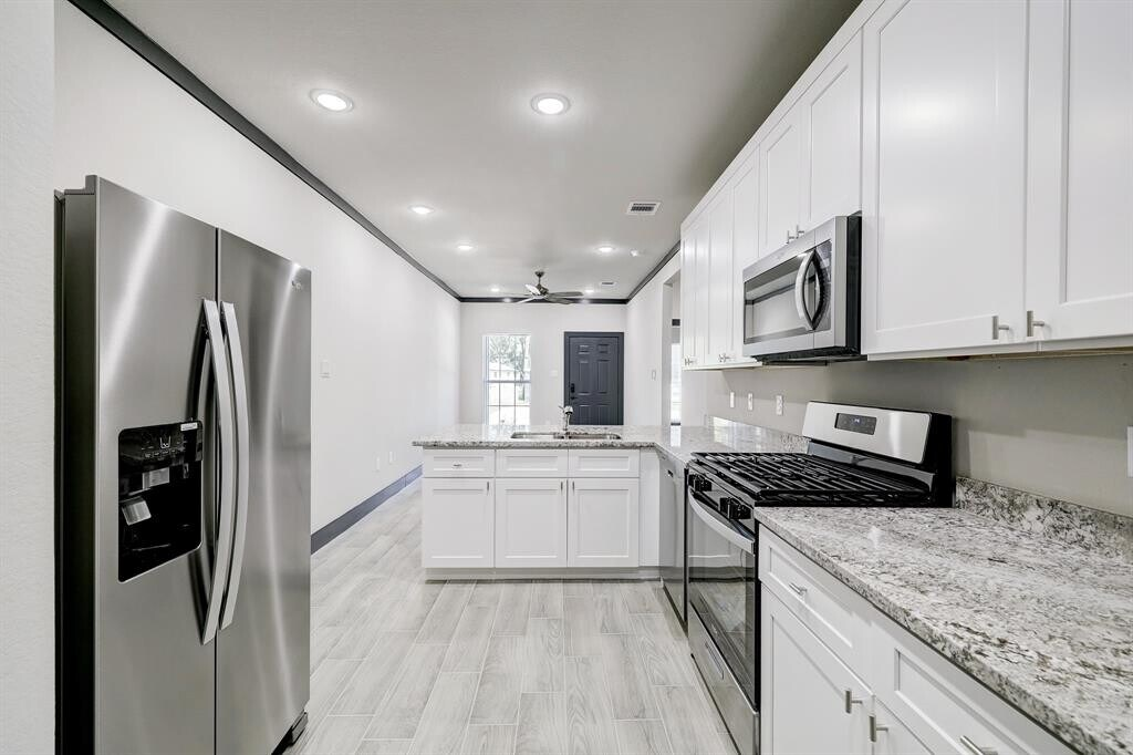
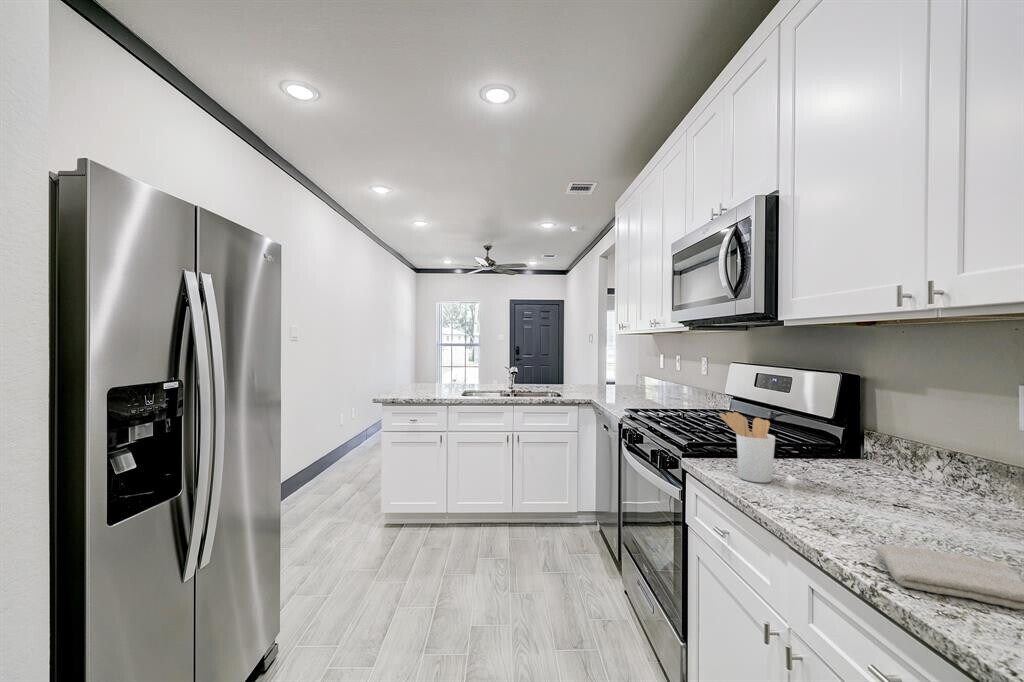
+ utensil holder [718,411,776,484]
+ washcloth [875,543,1024,611]
